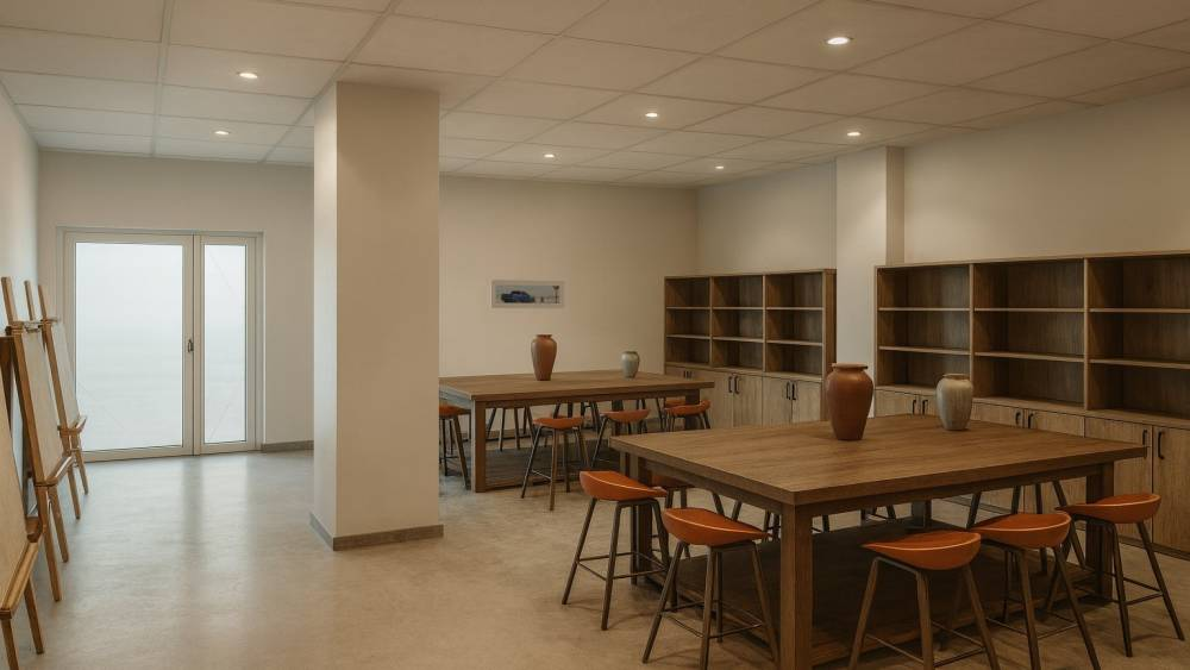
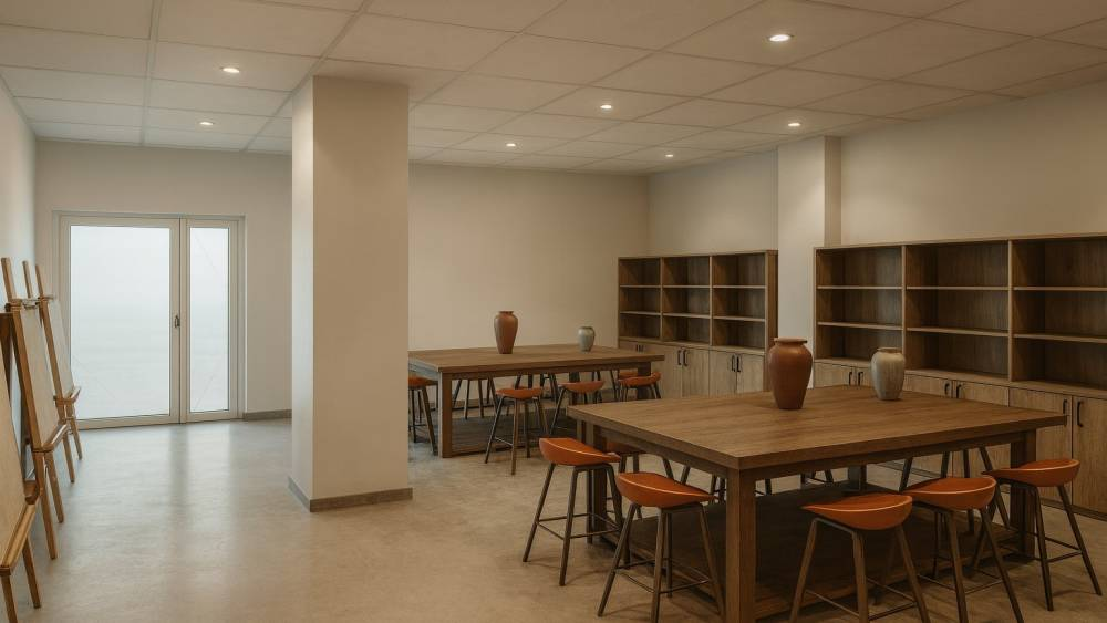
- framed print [489,278,565,309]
